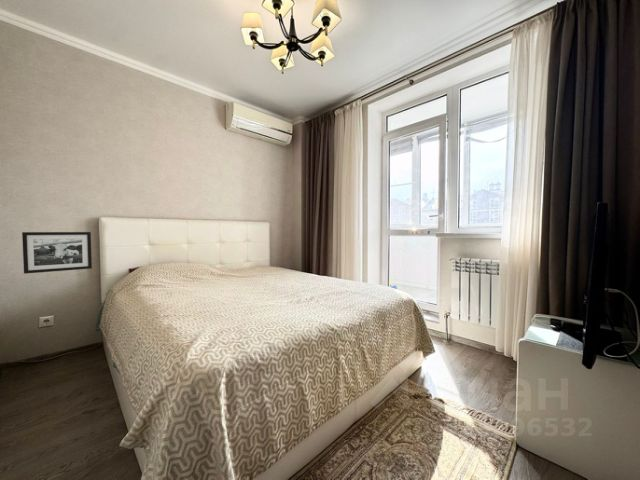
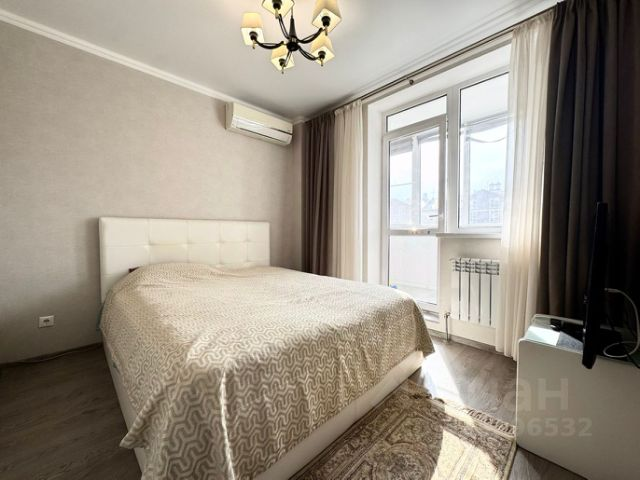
- picture frame [21,231,93,275]
